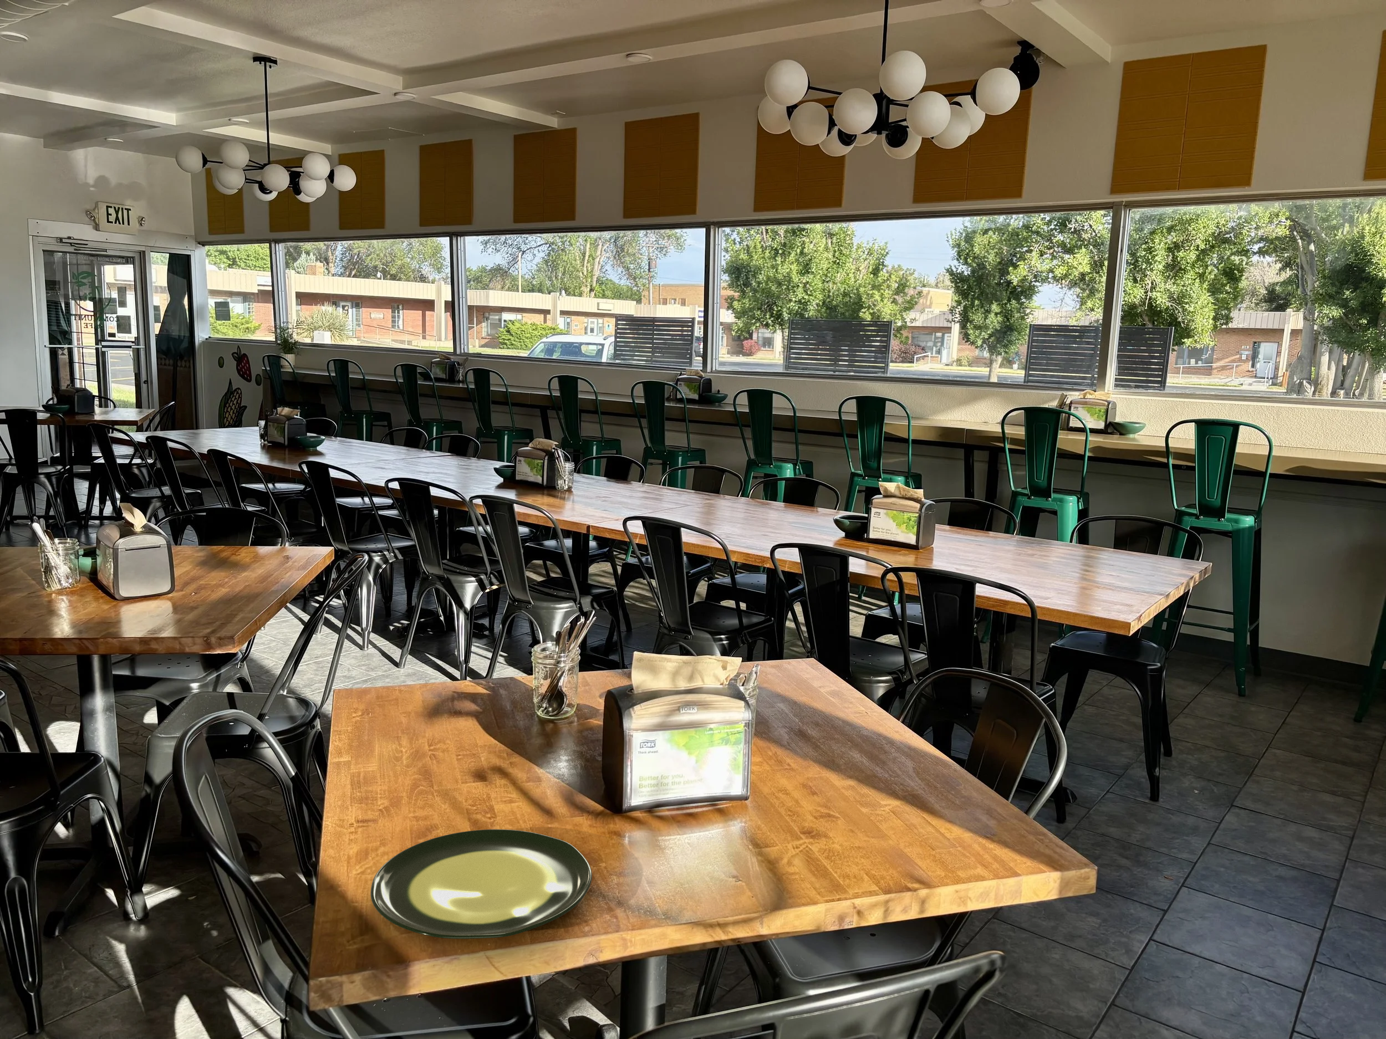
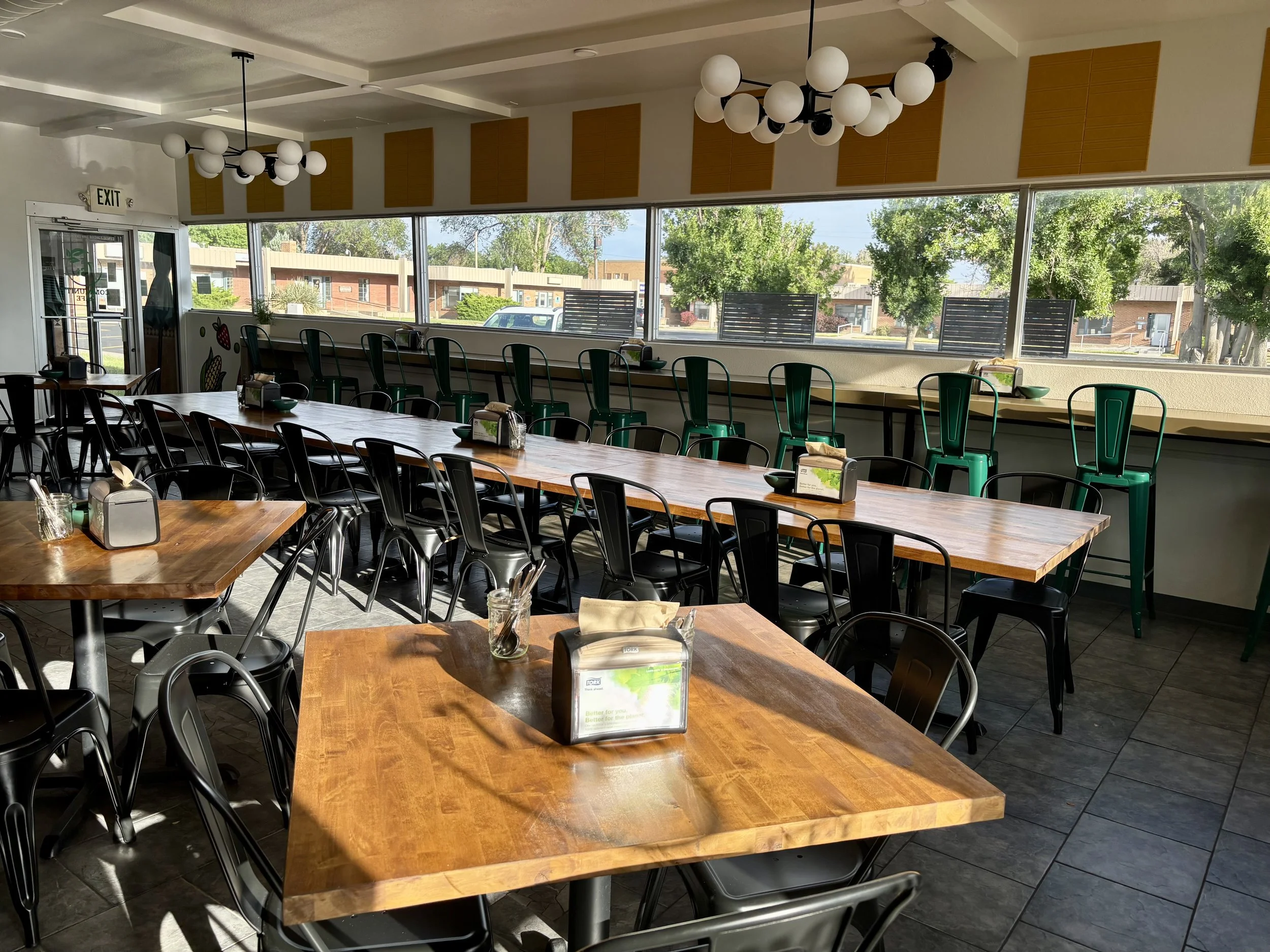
- plate [370,829,593,940]
